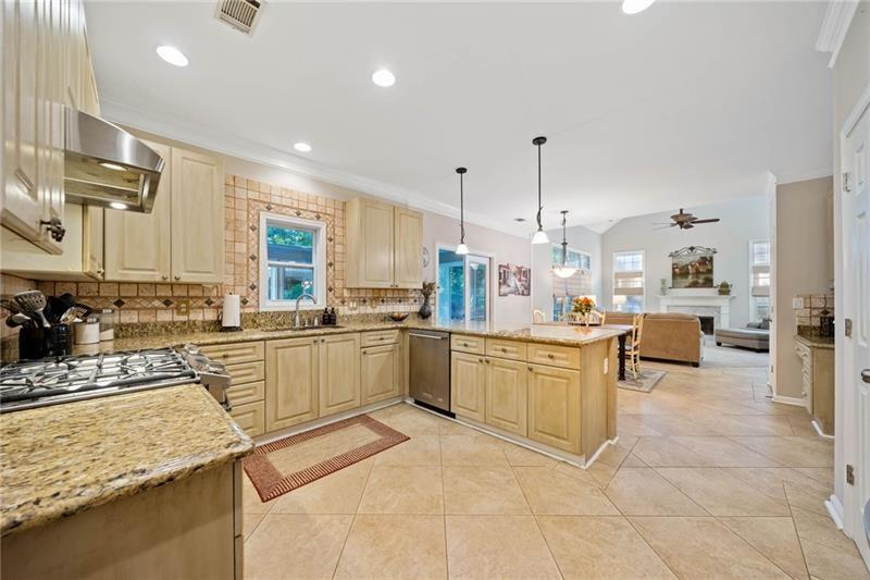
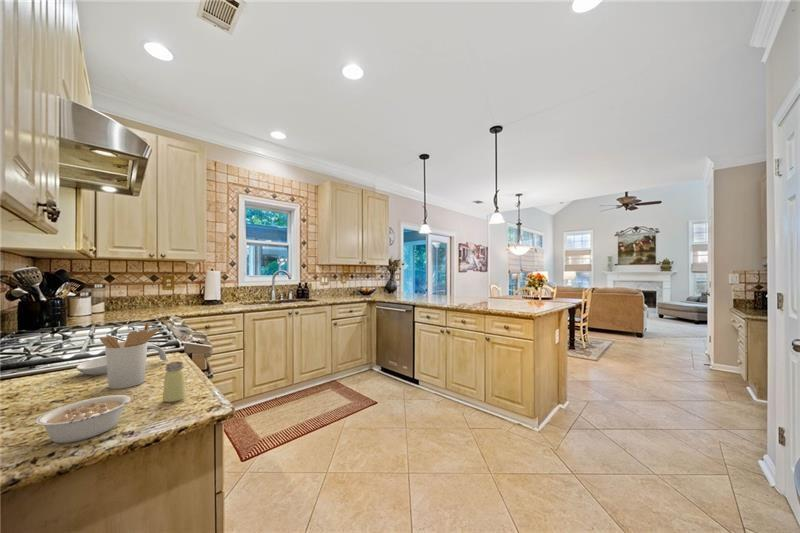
+ saltshaker [162,360,187,403]
+ legume [34,394,145,444]
+ spoon rest [75,343,168,376]
+ utensil holder [99,321,160,390]
